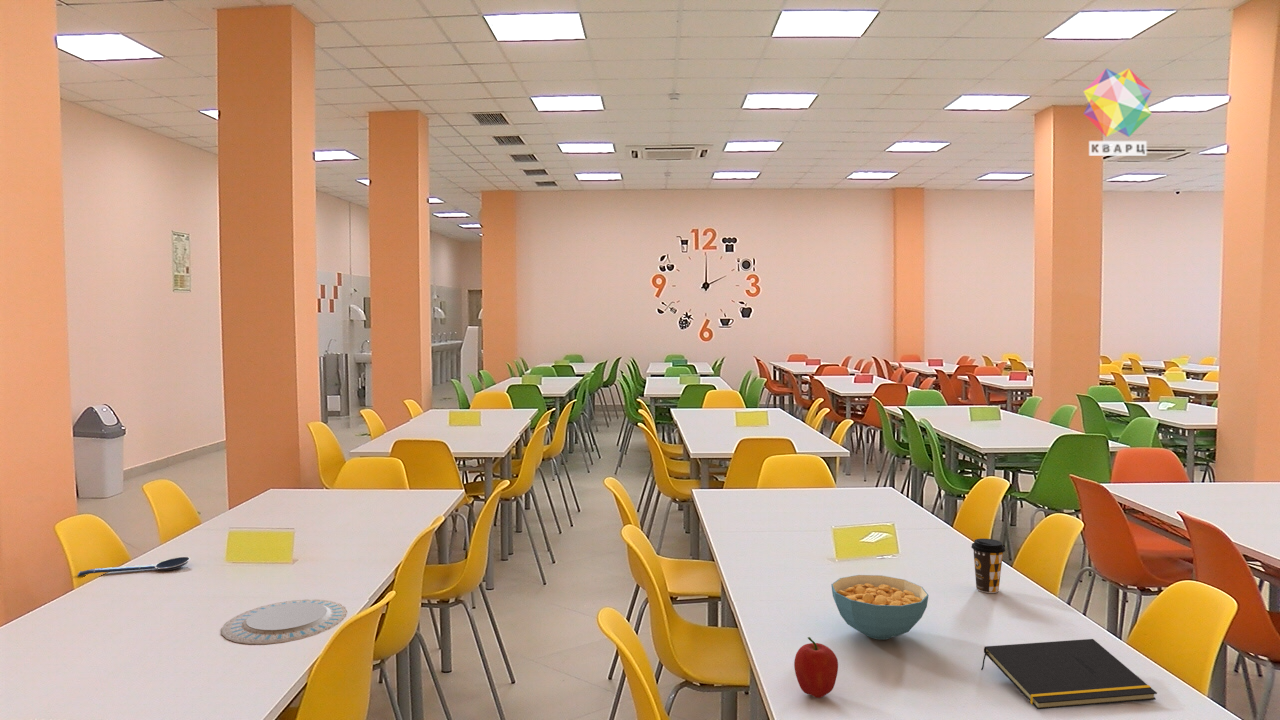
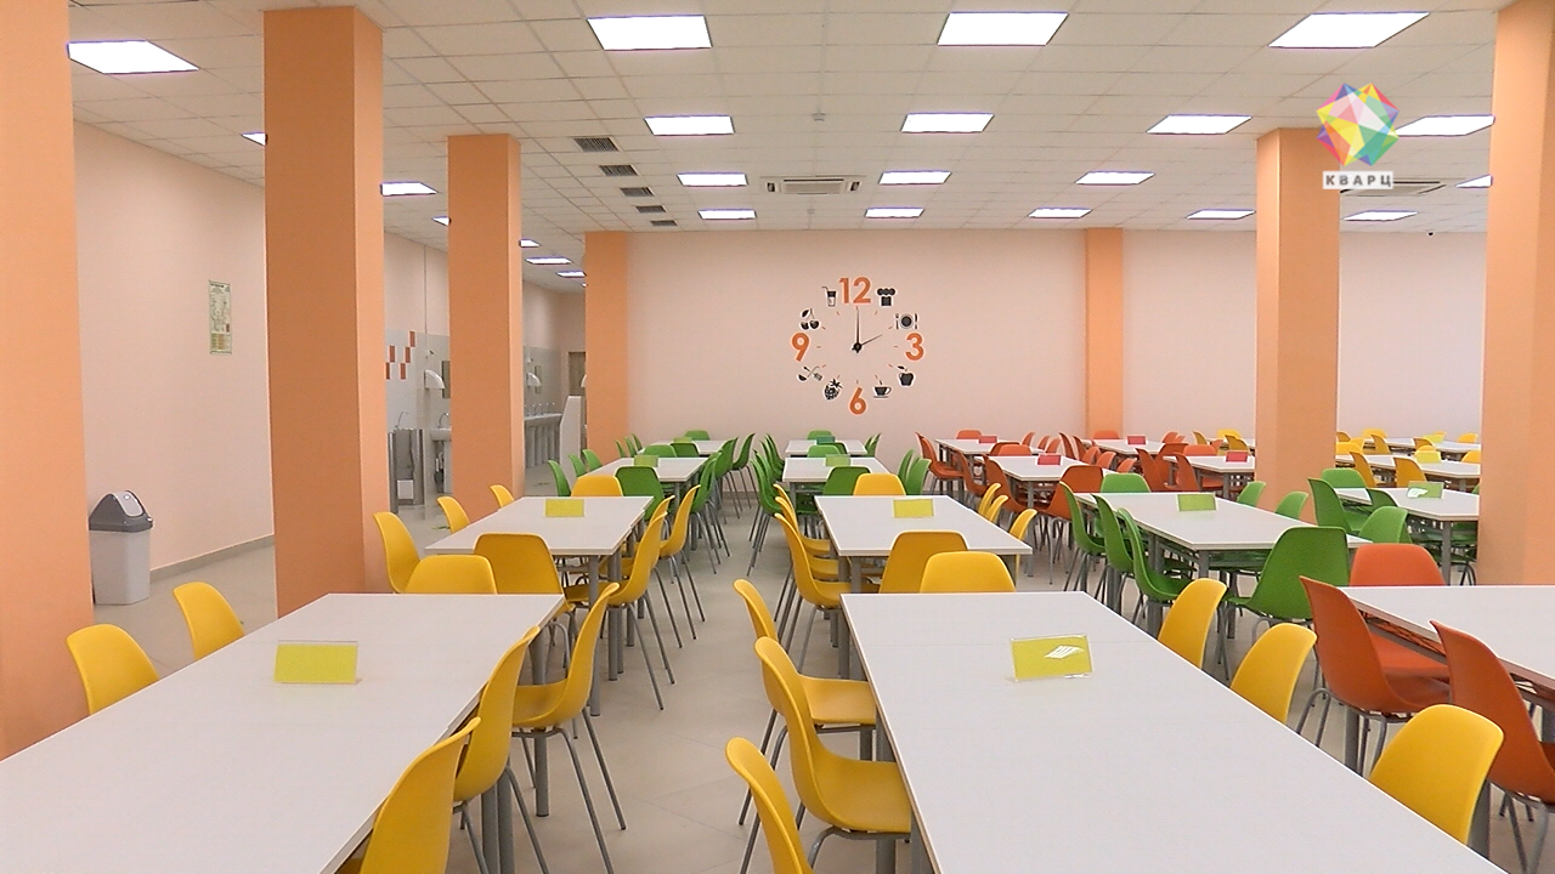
- fruit [793,636,839,699]
- notepad [980,638,1158,710]
- spoon [76,556,191,577]
- coffee cup [970,538,1006,594]
- chinaware [220,599,348,645]
- cereal bowl [830,574,929,641]
